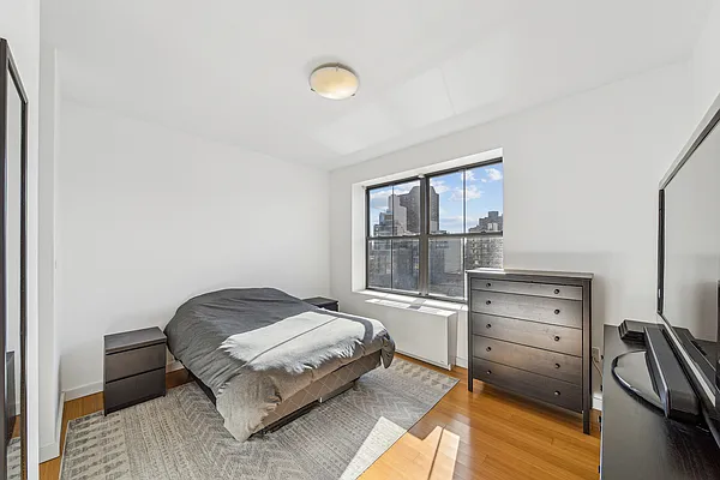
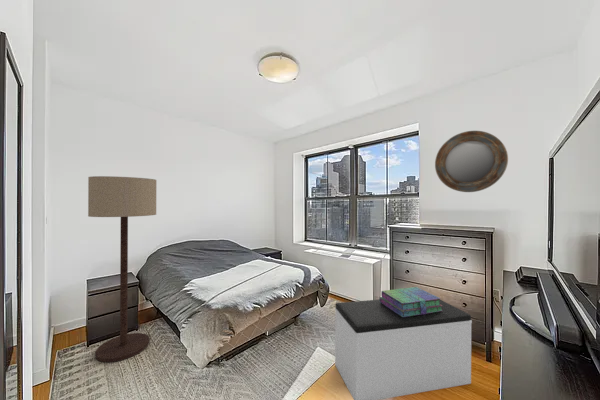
+ floor lamp [87,175,157,363]
+ stack of books [379,286,442,317]
+ home mirror [434,130,509,193]
+ bench [334,298,473,400]
